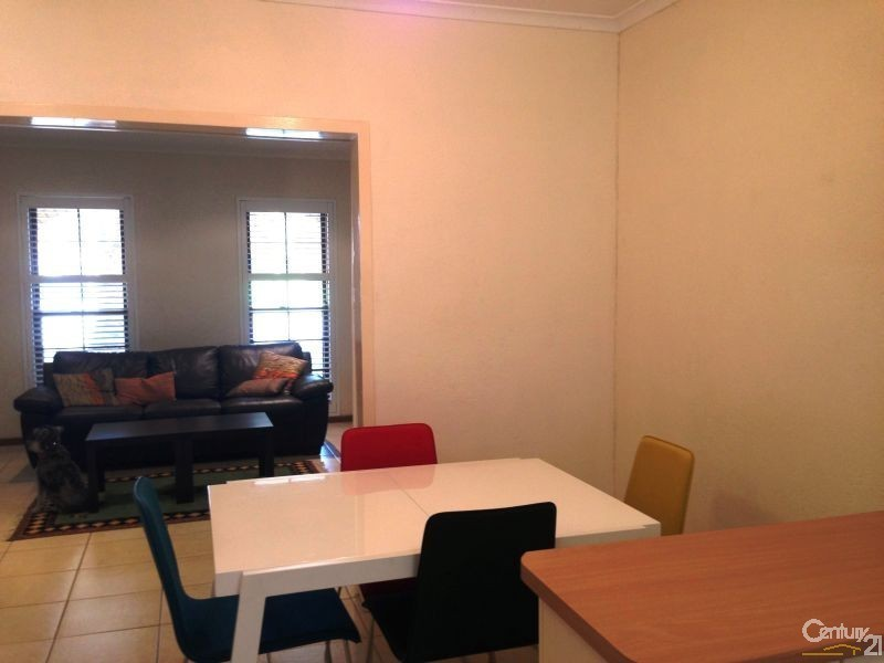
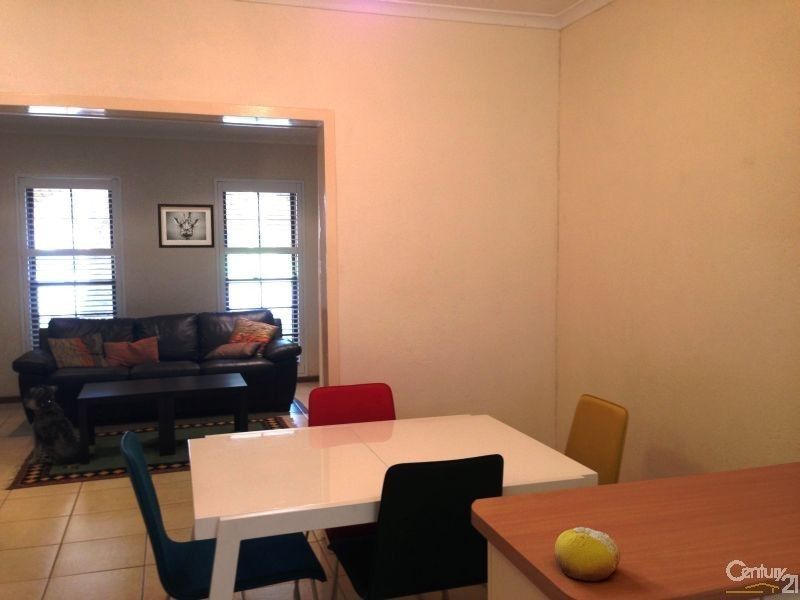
+ fruit [553,526,622,582]
+ wall art [157,203,216,249]
